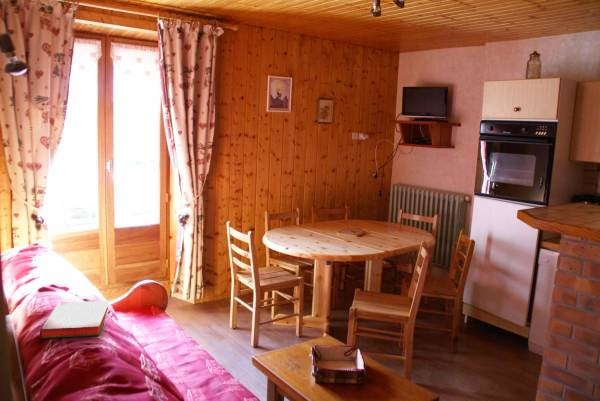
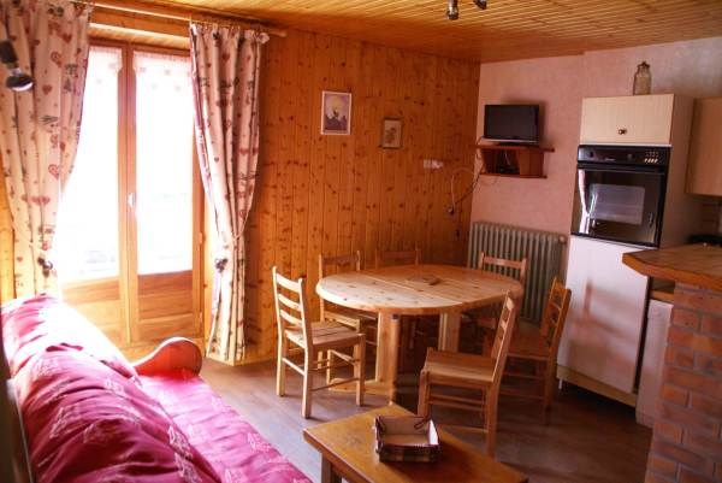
- hardback book [39,300,110,340]
